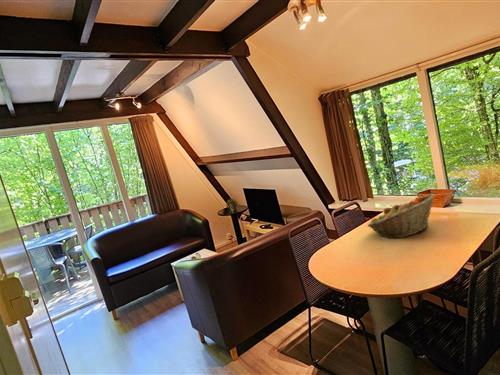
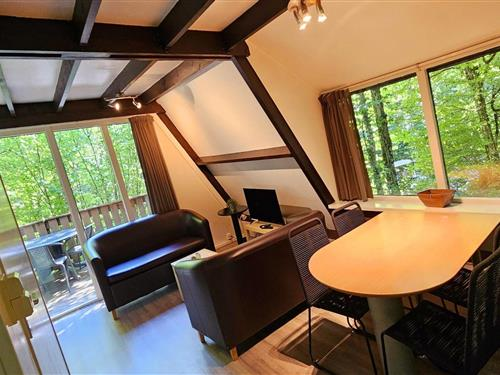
- fruit basket [366,193,436,240]
